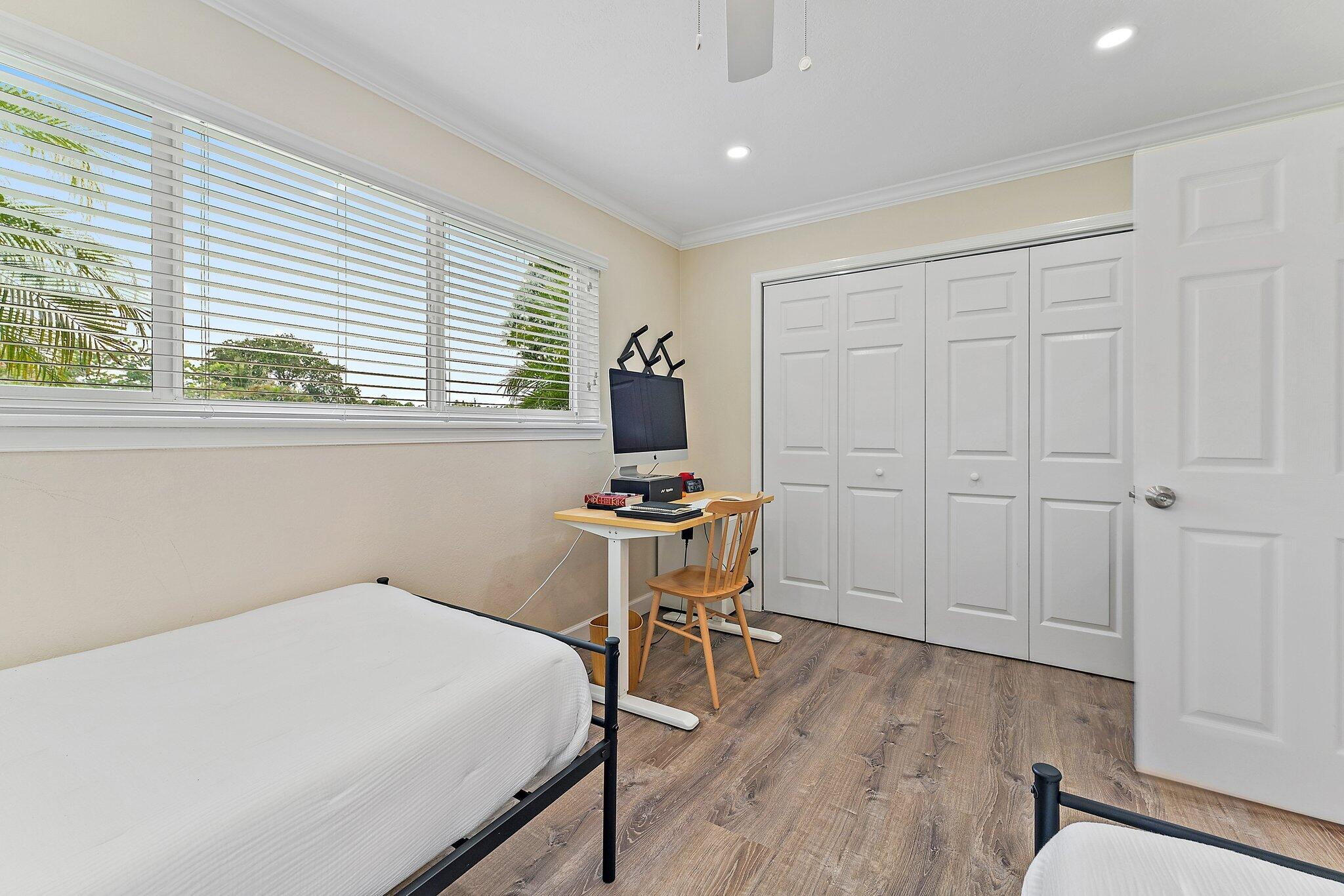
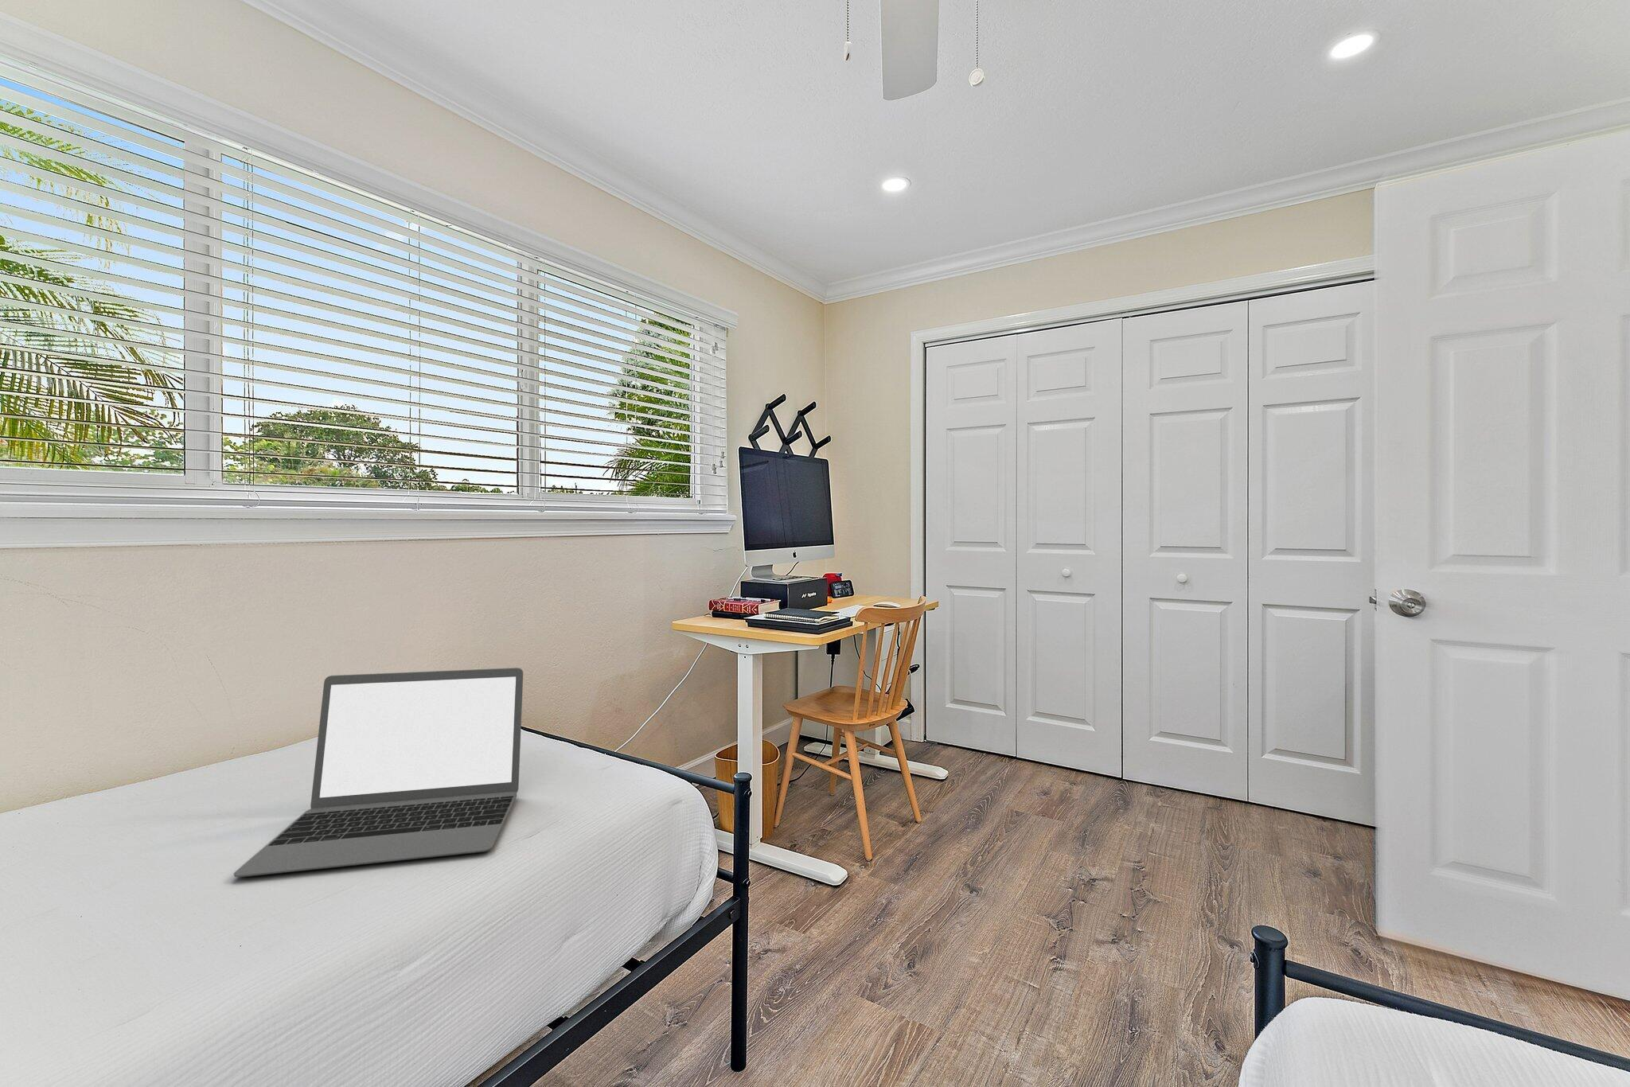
+ laptop [233,667,524,877]
